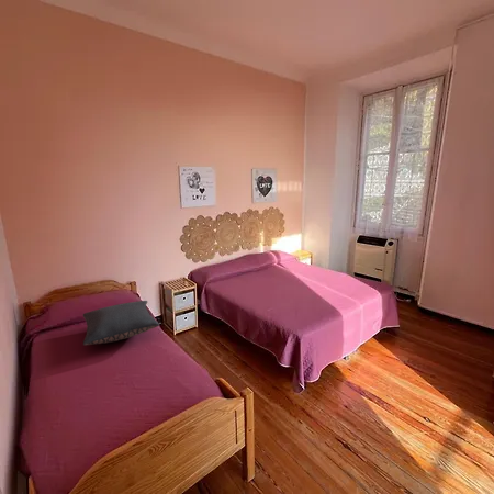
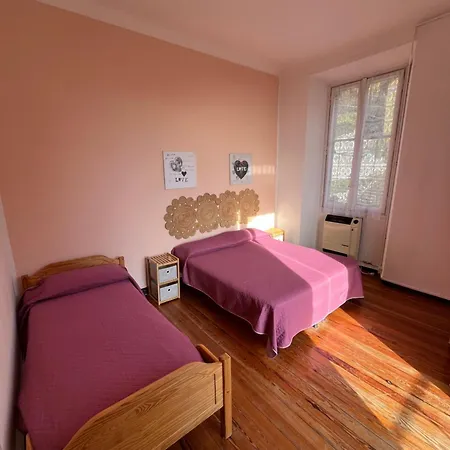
- pillow [82,300,160,346]
